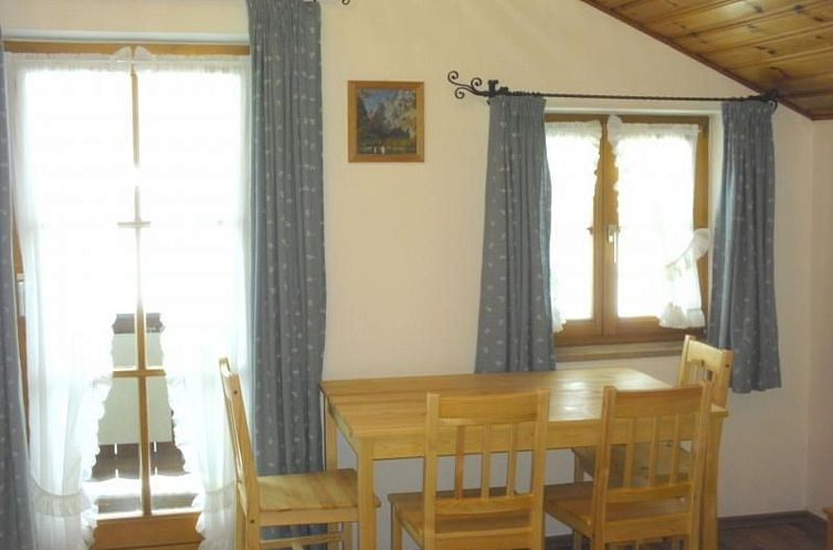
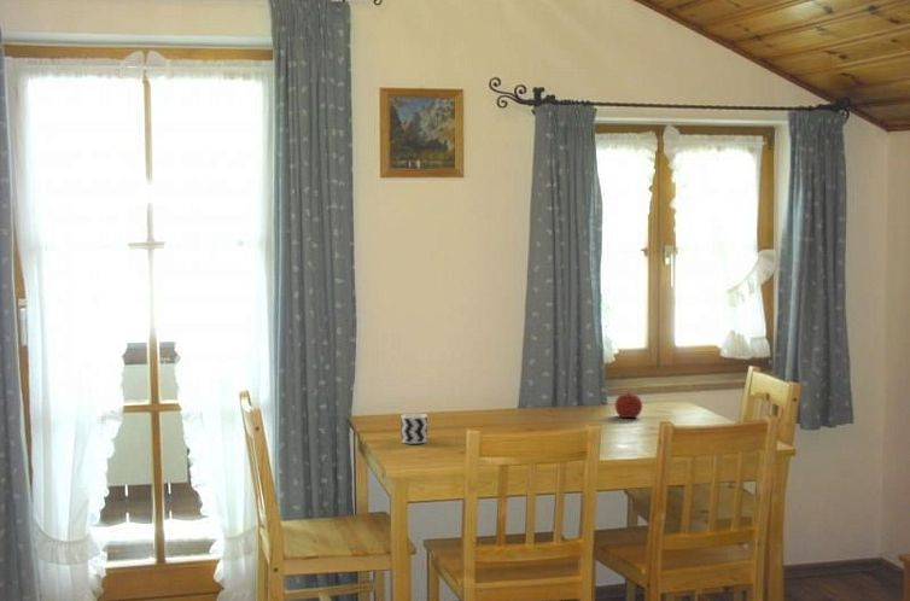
+ fruit [613,390,643,419]
+ cup [399,413,428,444]
